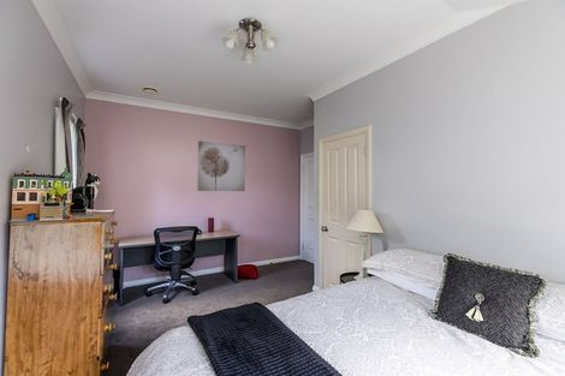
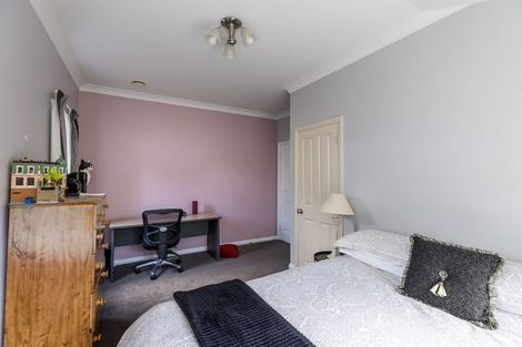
- wall art [197,139,246,192]
